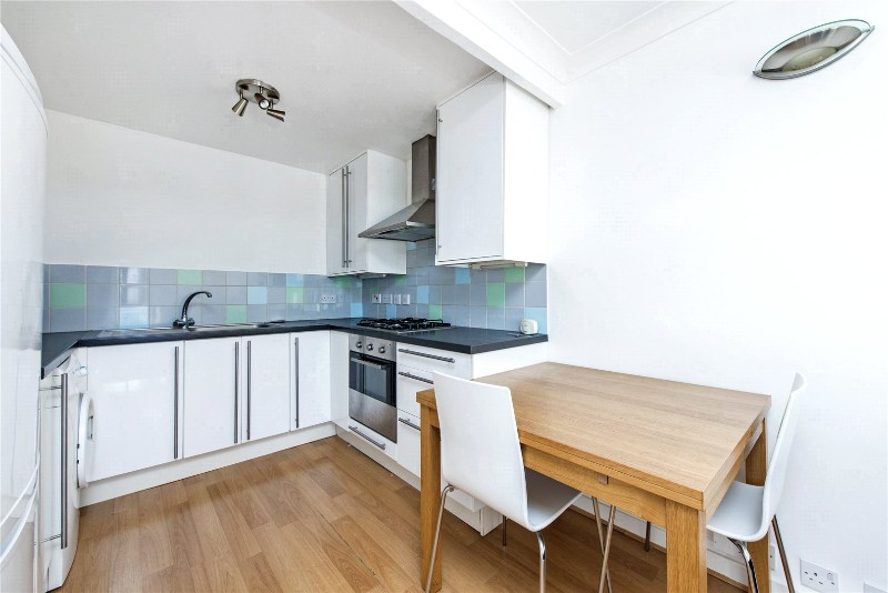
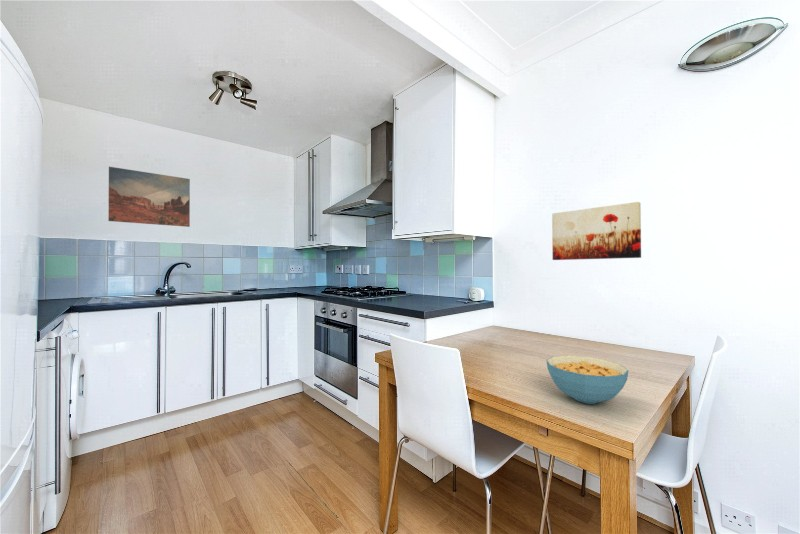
+ wall art [108,166,191,228]
+ wall art [551,201,642,261]
+ cereal bowl [545,354,630,405]
